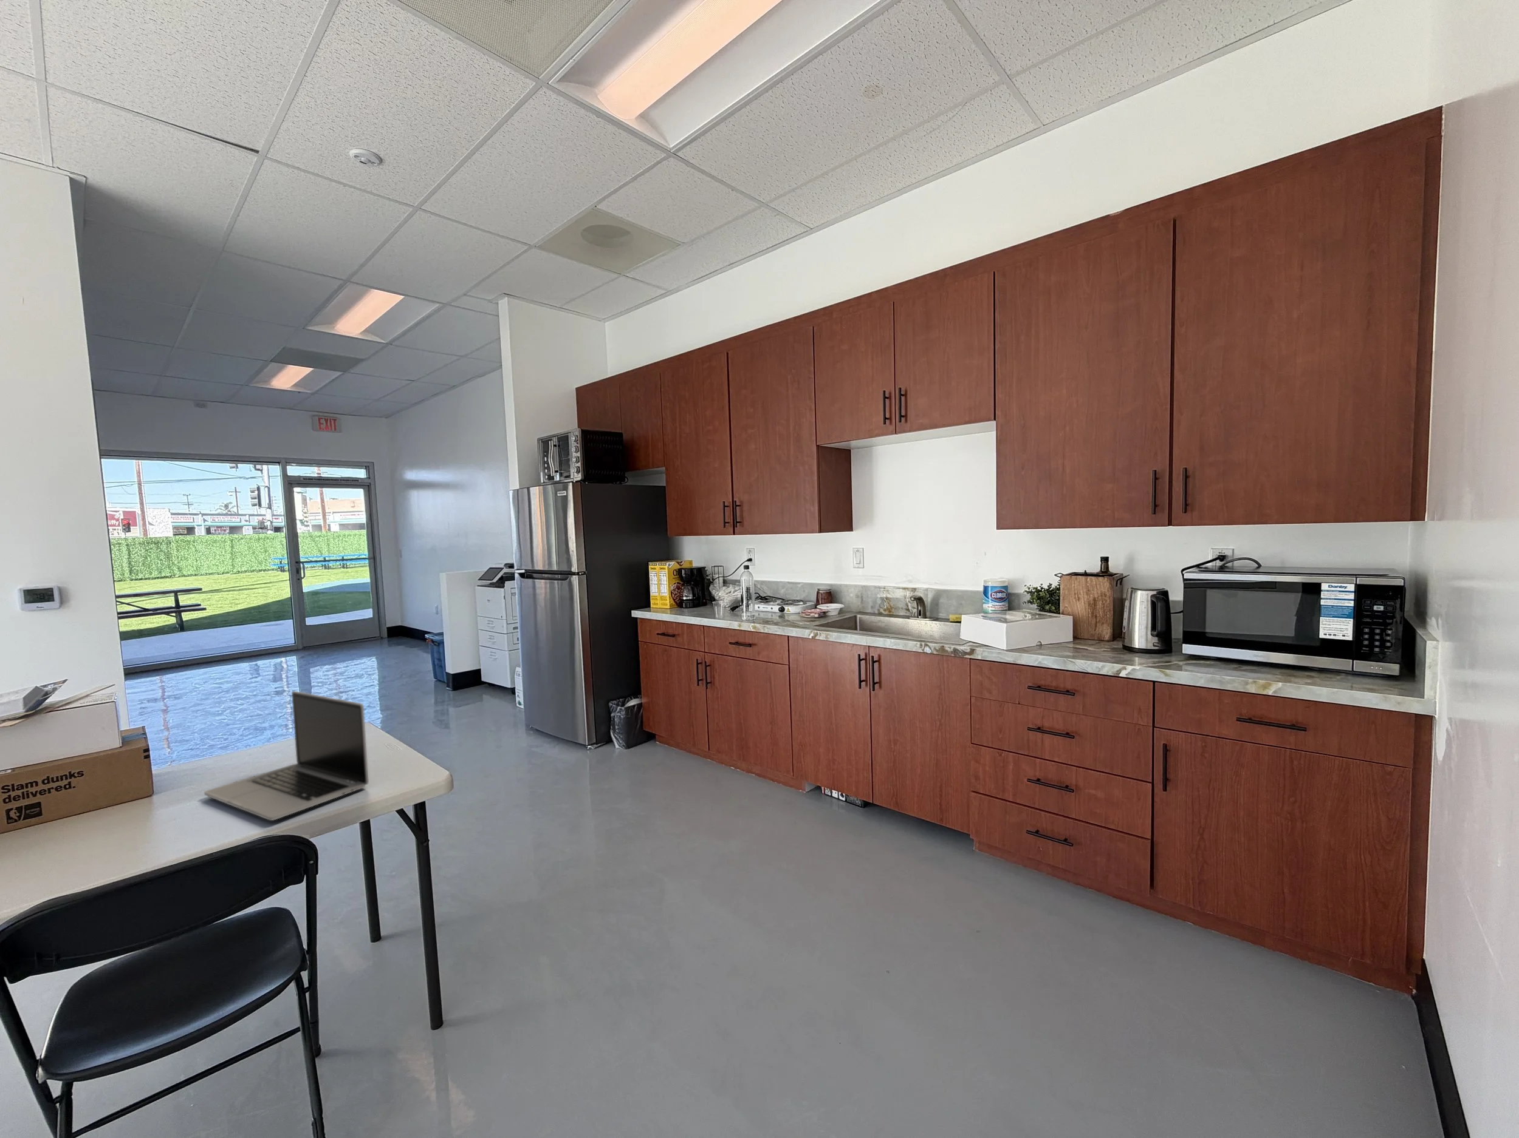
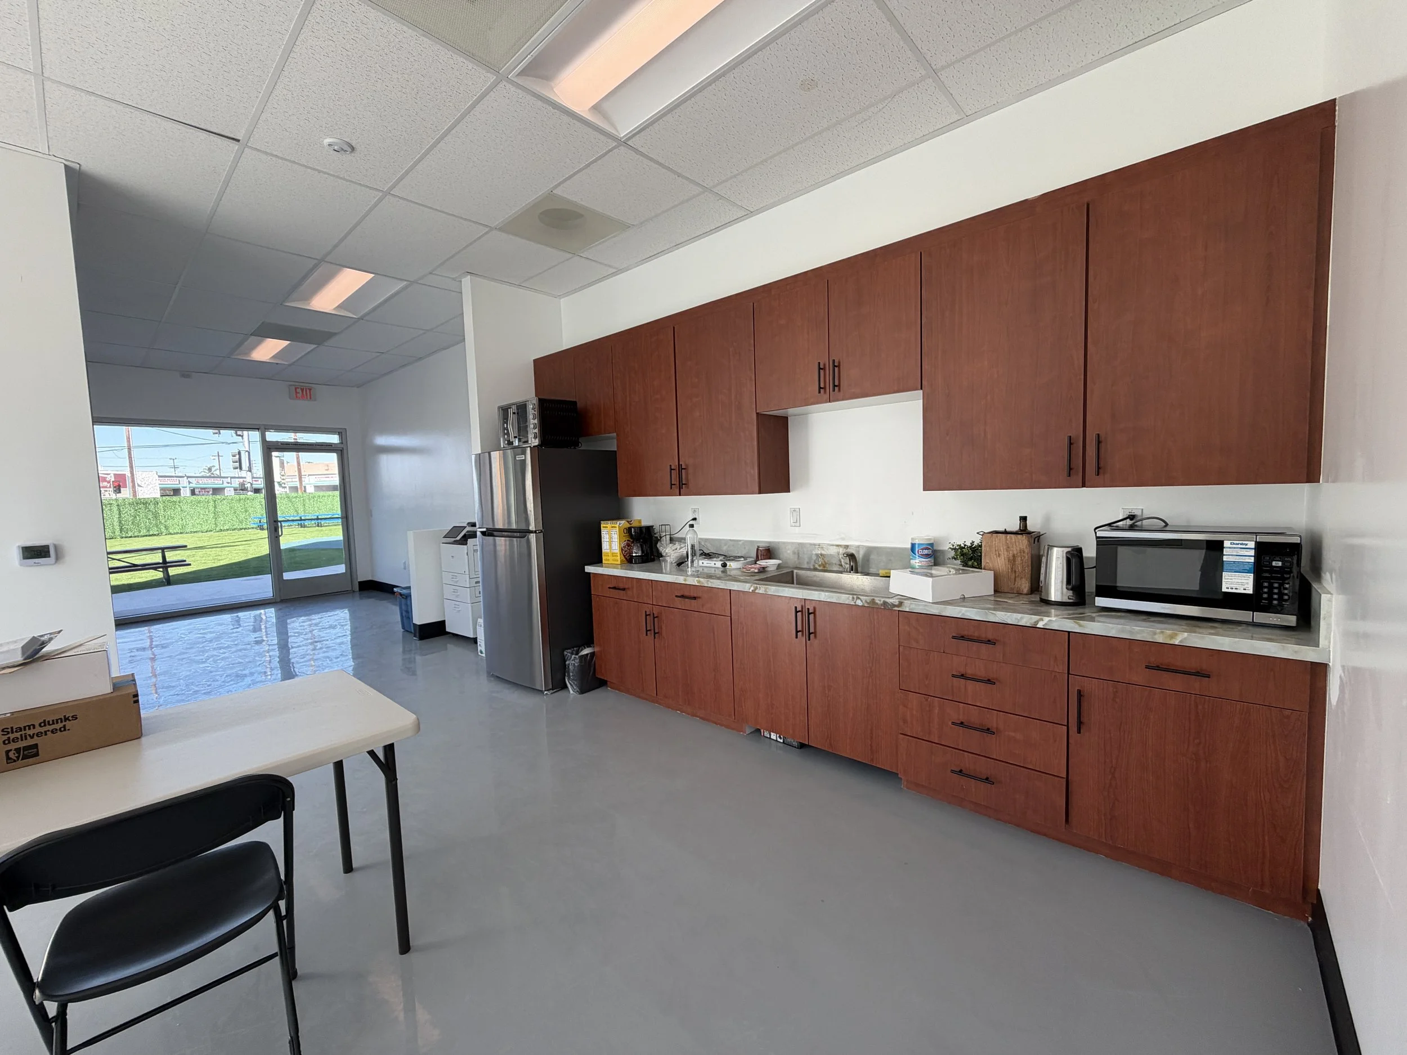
- laptop [203,690,370,821]
